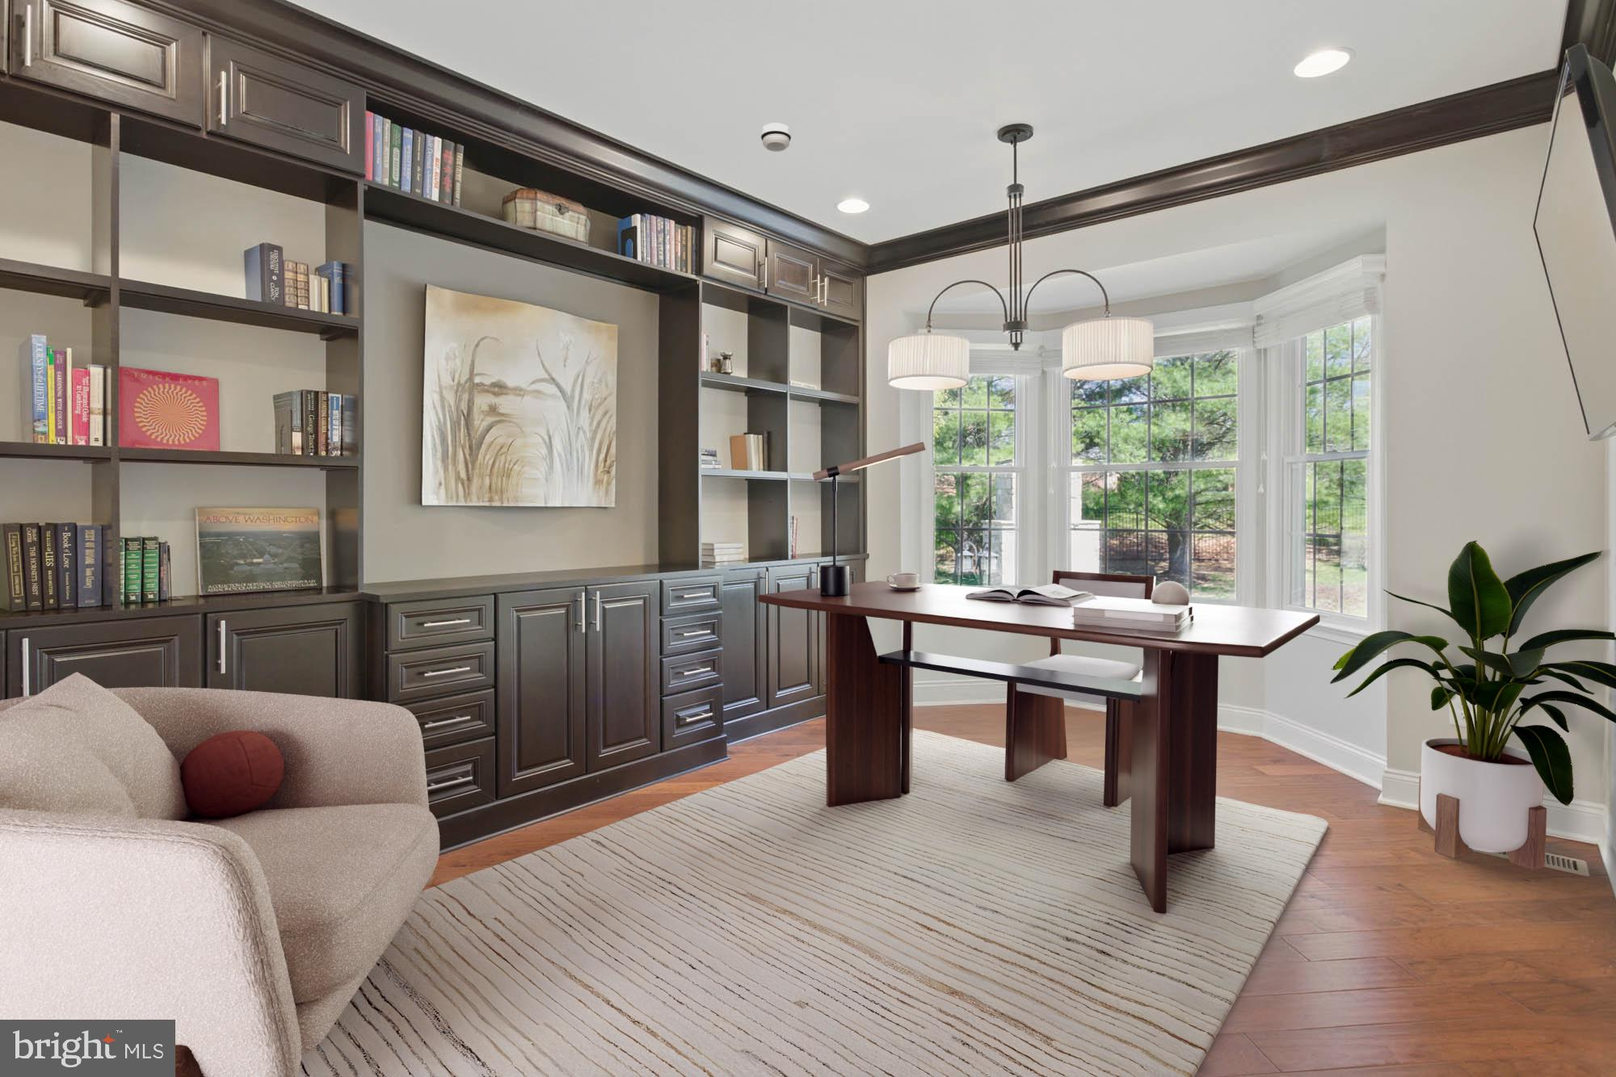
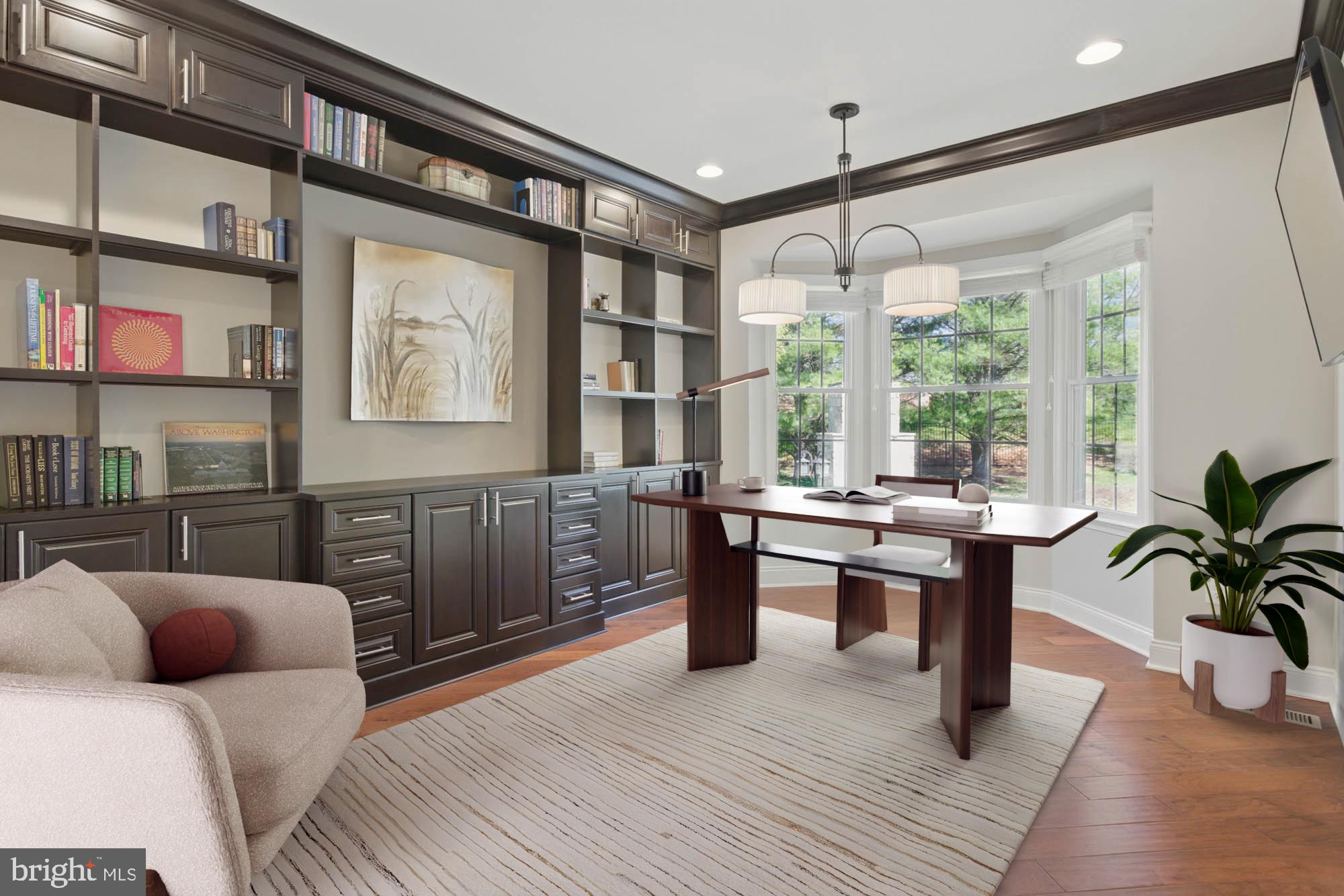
- smoke detector [760,123,792,153]
